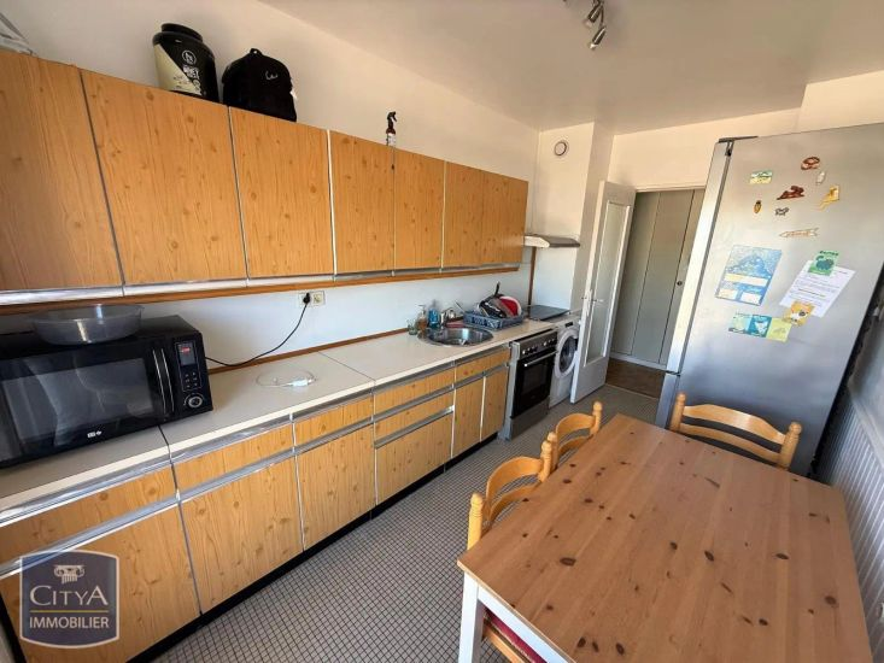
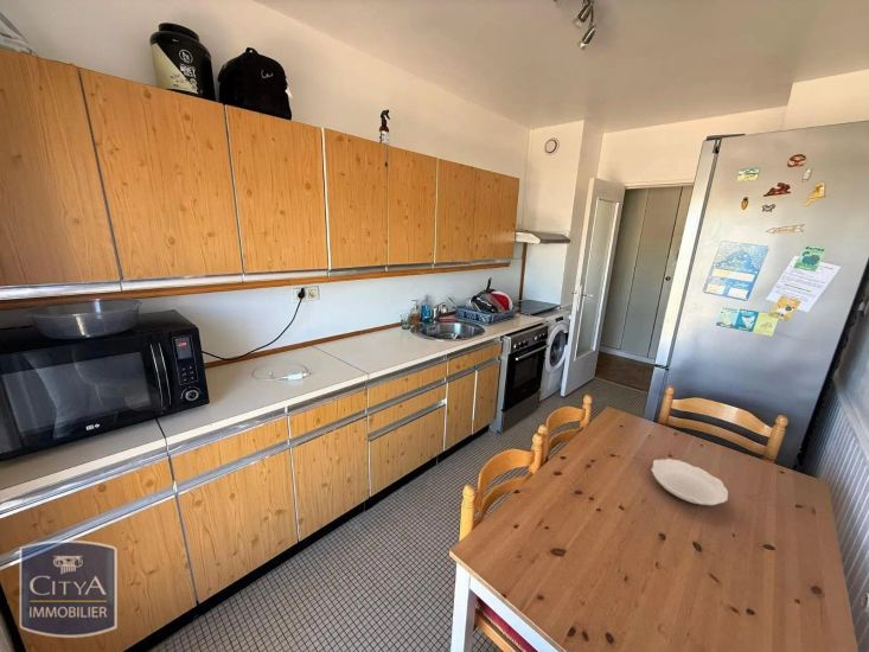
+ bowl [651,458,729,506]
